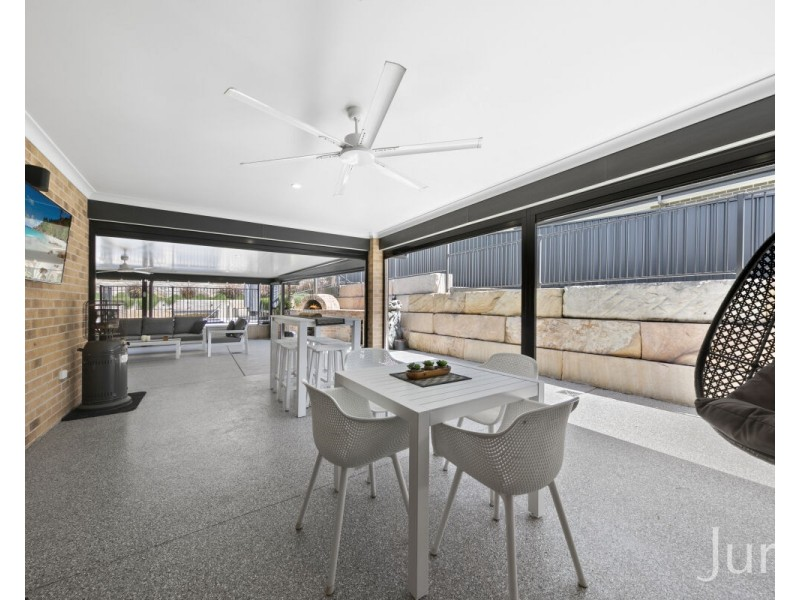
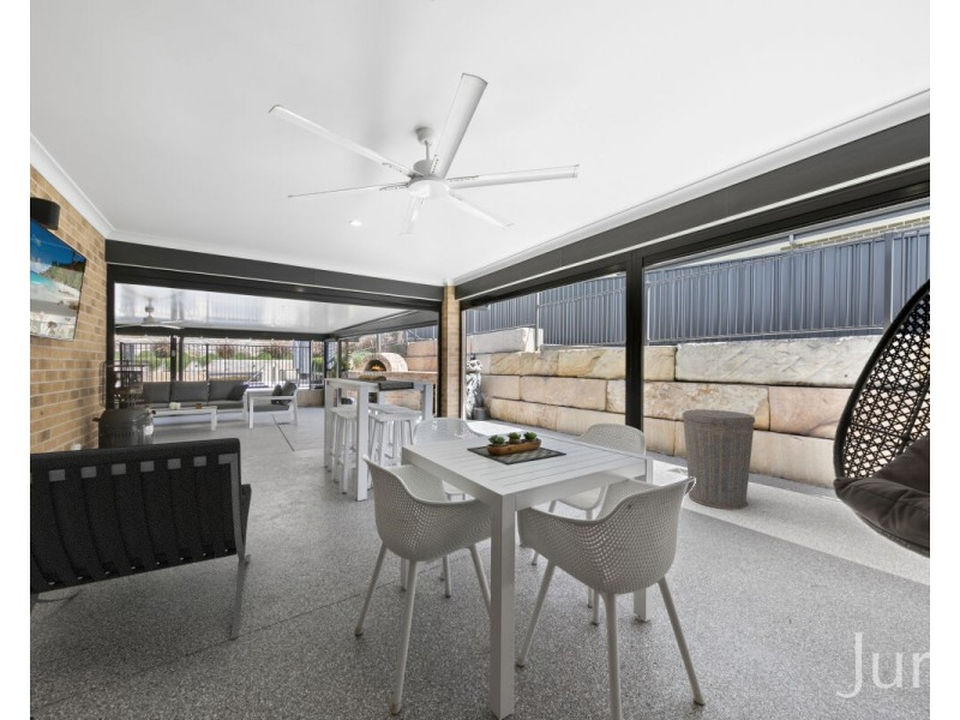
+ trash can [682,408,756,511]
+ lounge chair [29,437,253,641]
